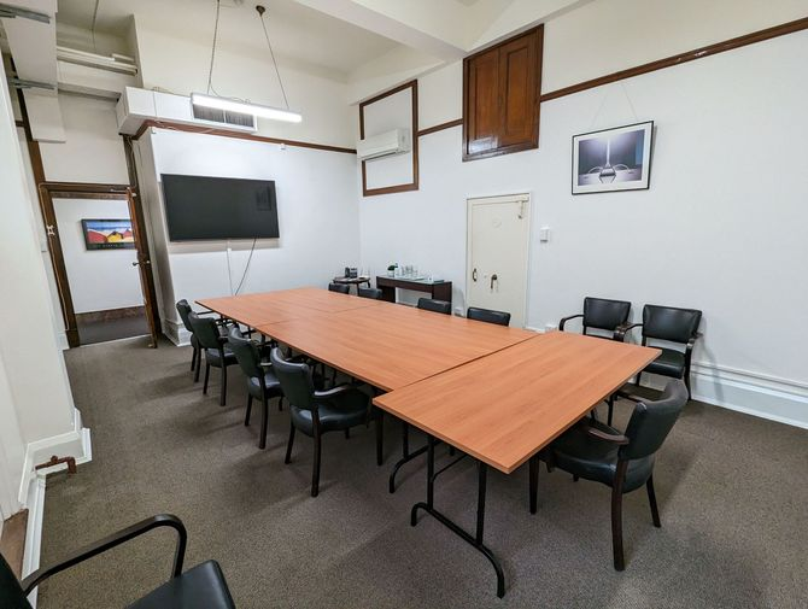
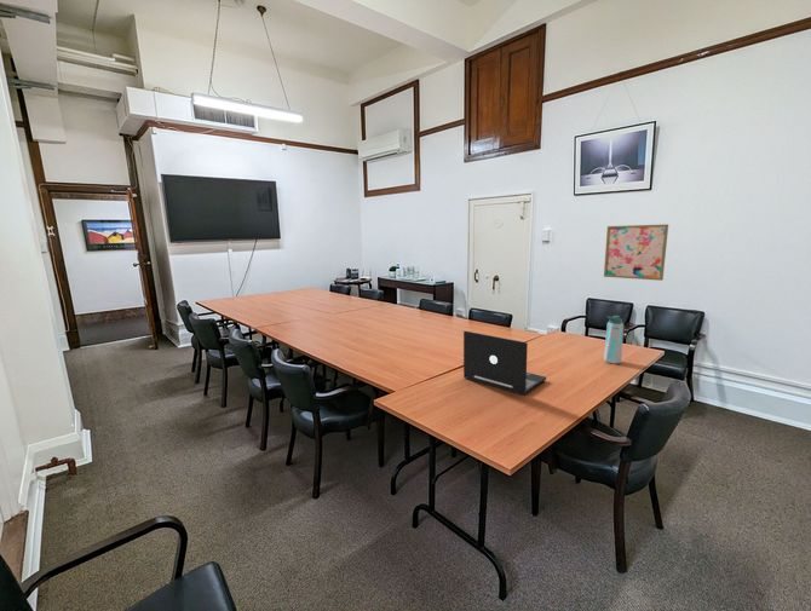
+ wall art [603,223,669,282]
+ laptop [462,330,547,396]
+ water bottle [603,315,625,365]
